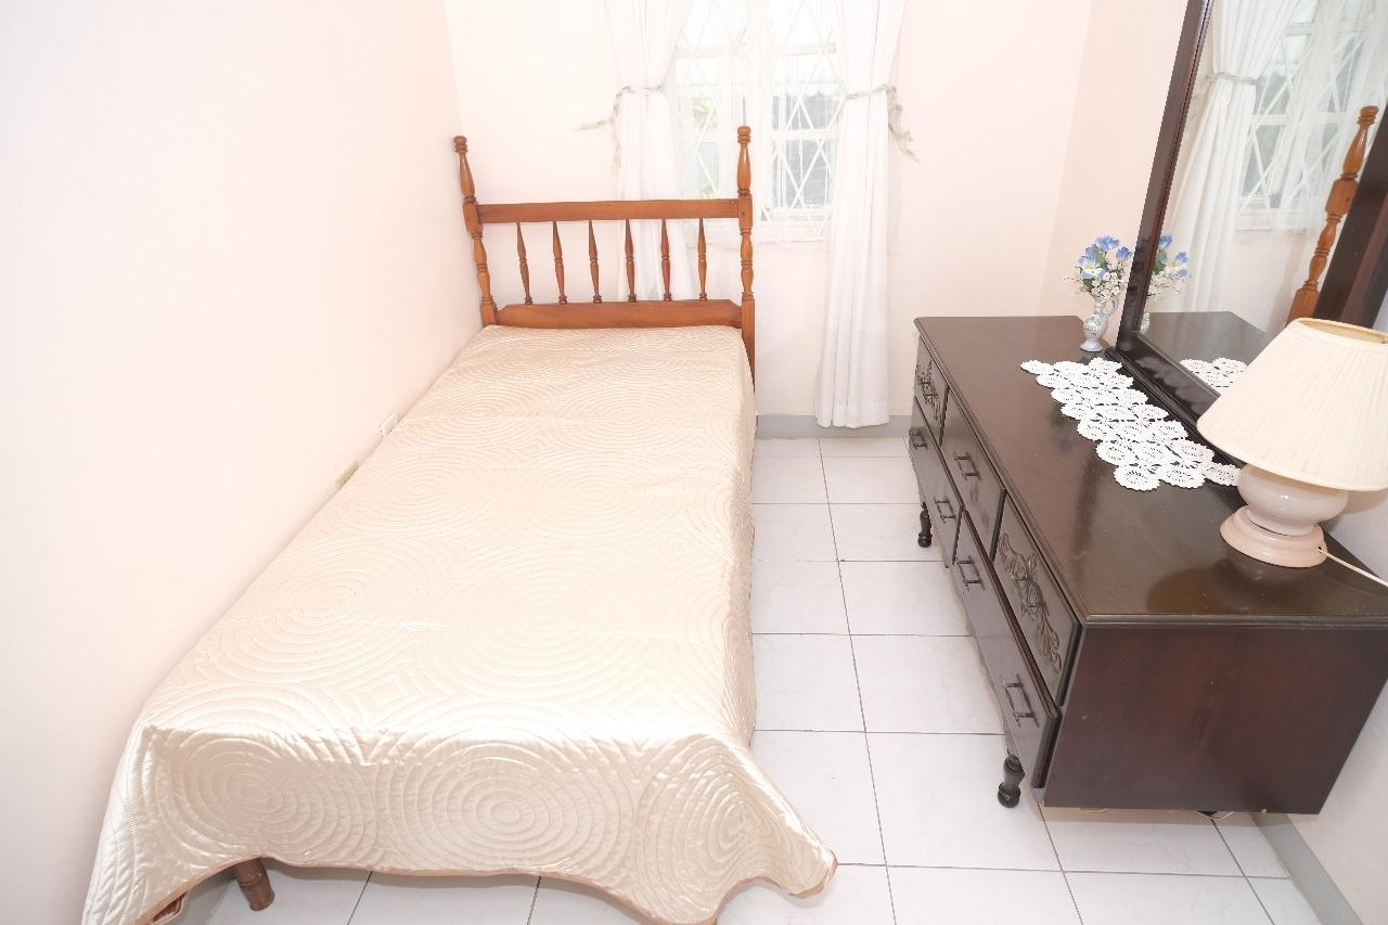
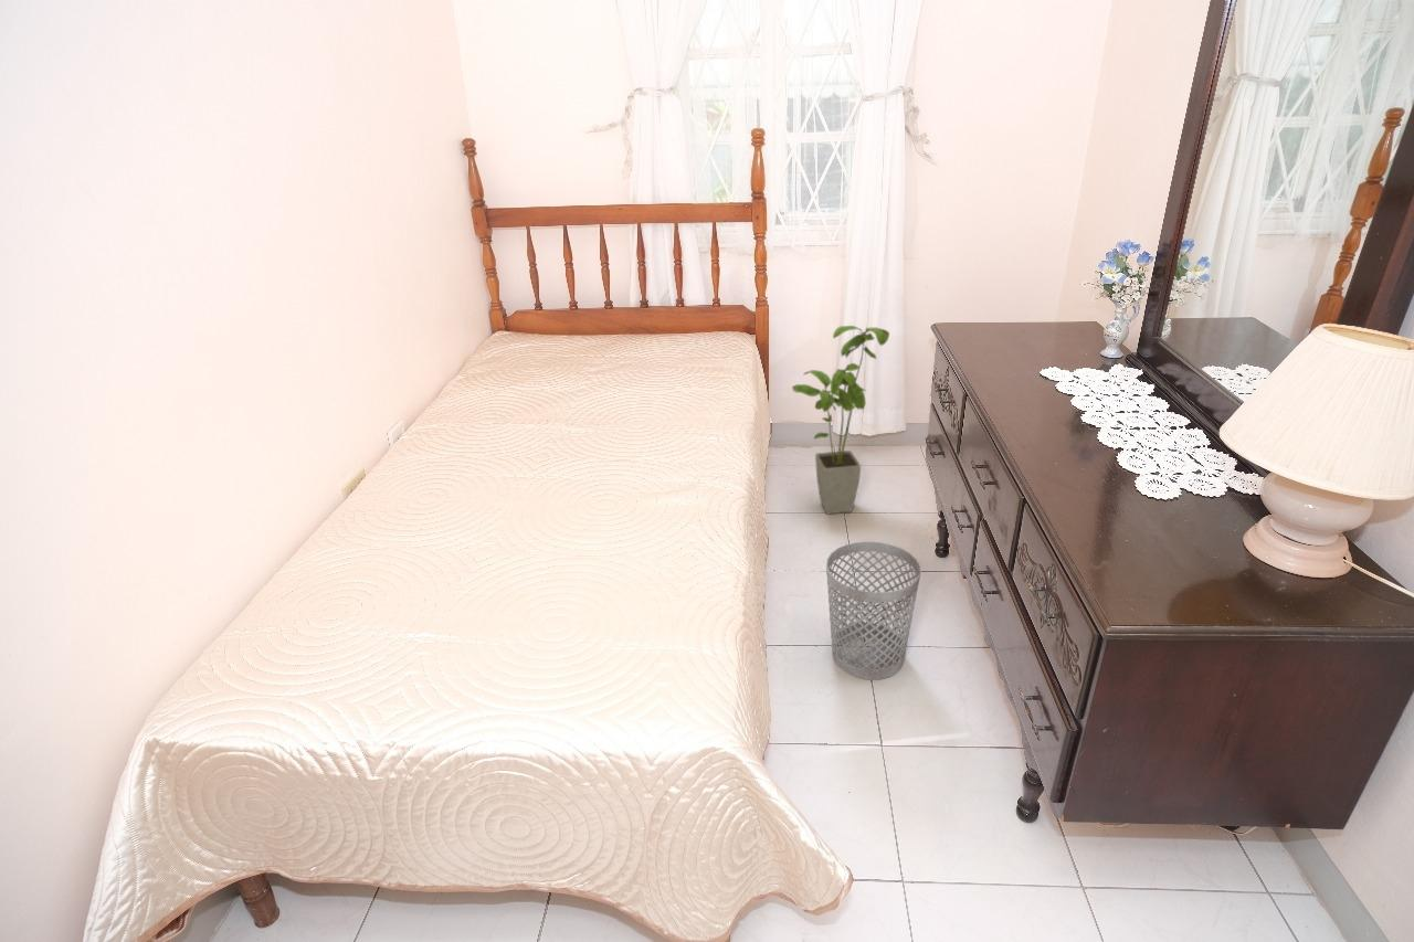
+ house plant [791,325,890,515]
+ wastebasket [825,540,922,681]
